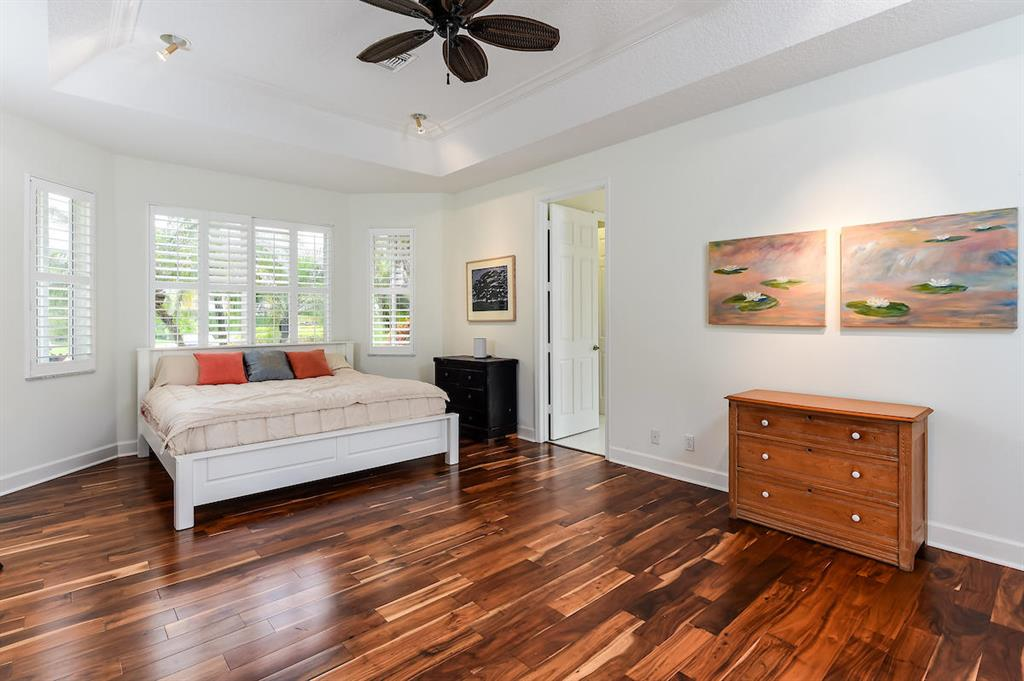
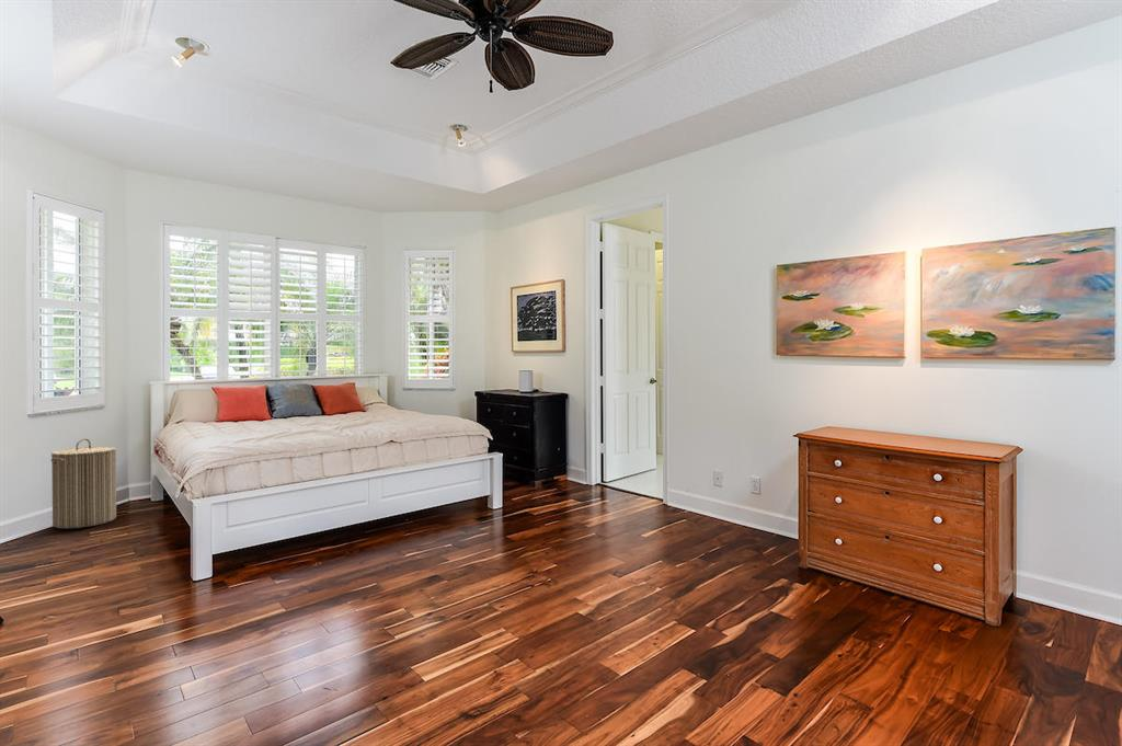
+ laundry hamper [50,437,117,529]
